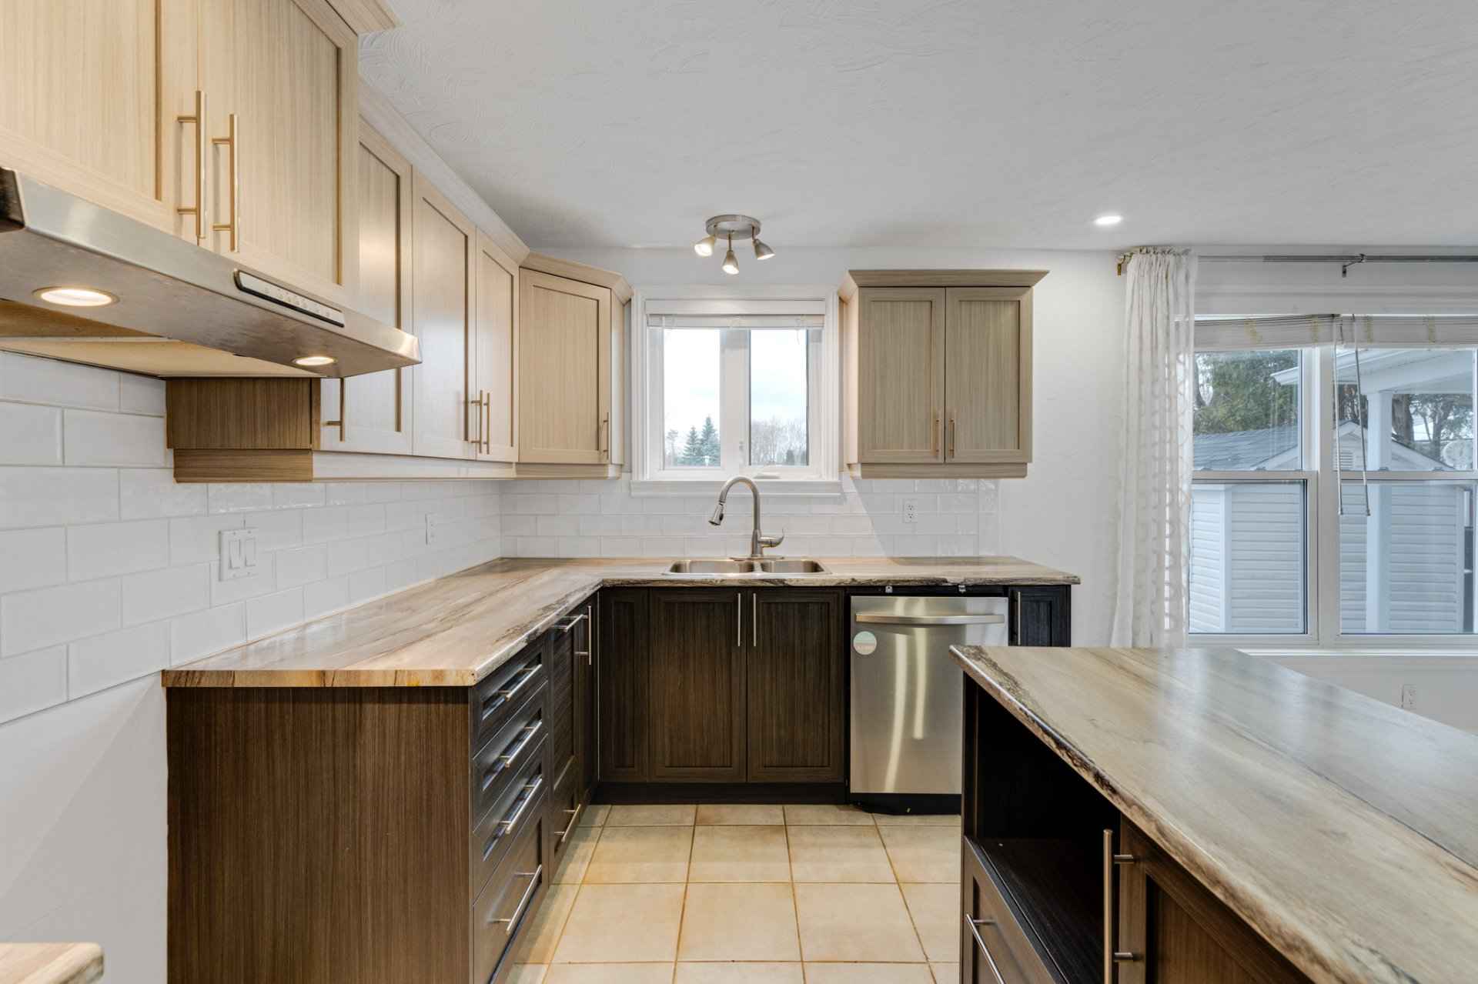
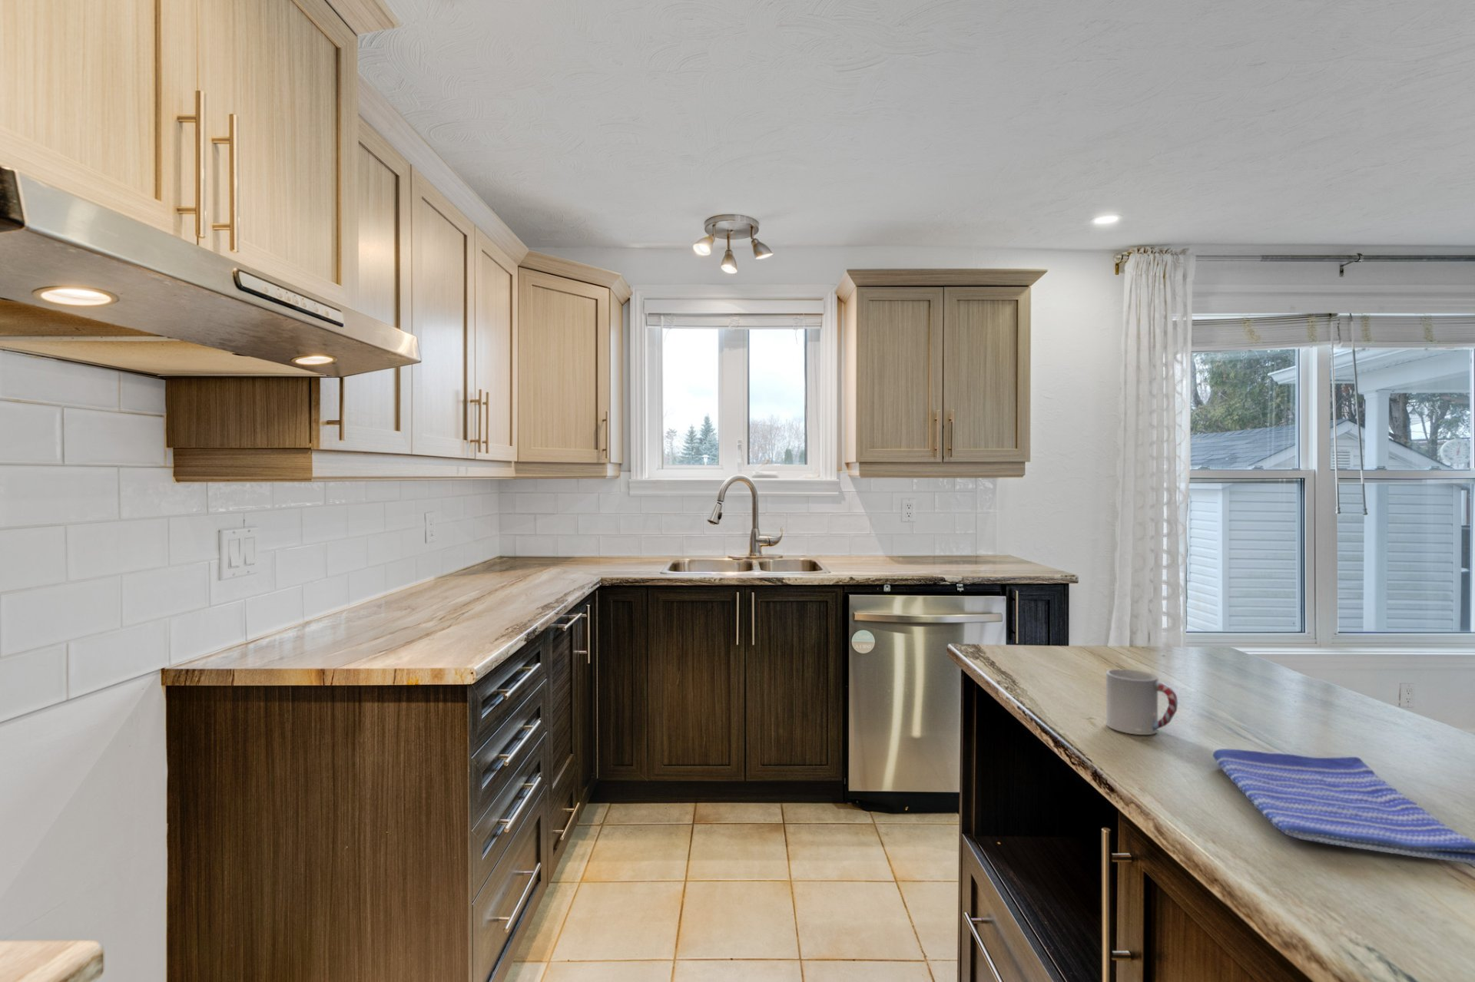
+ dish towel [1212,747,1475,866]
+ cup [1105,669,1179,735]
